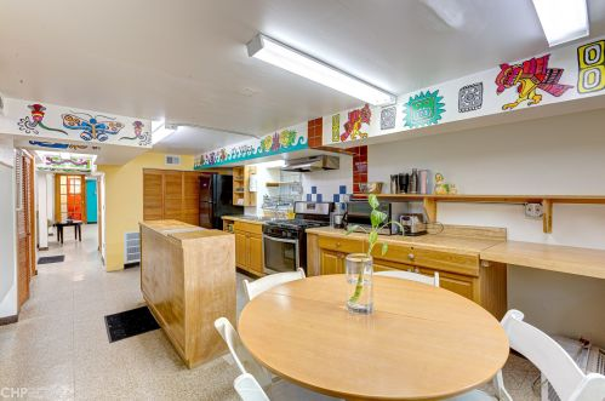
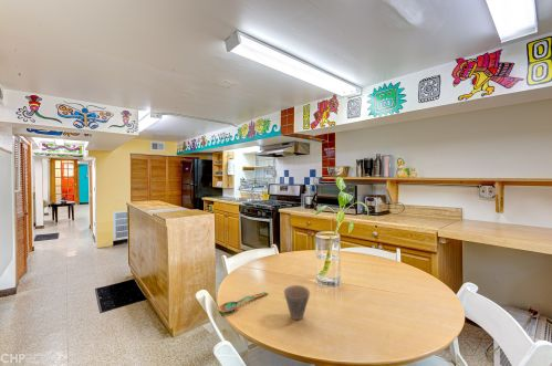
+ cup [283,284,311,321]
+ spoon [217,291,269,313]
